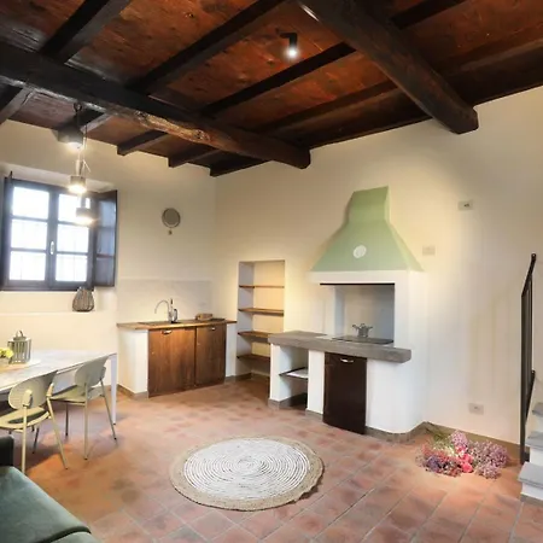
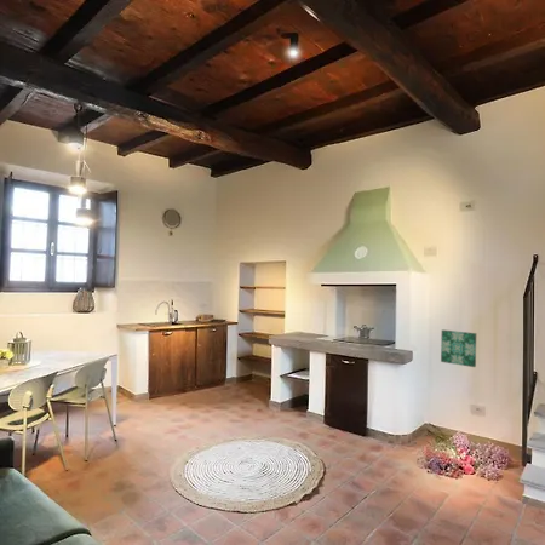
+ wall art [440,328,477,368]
